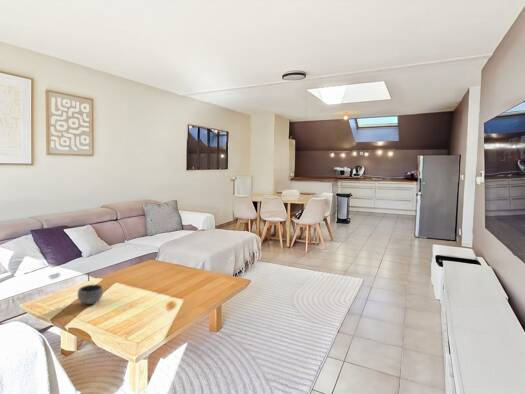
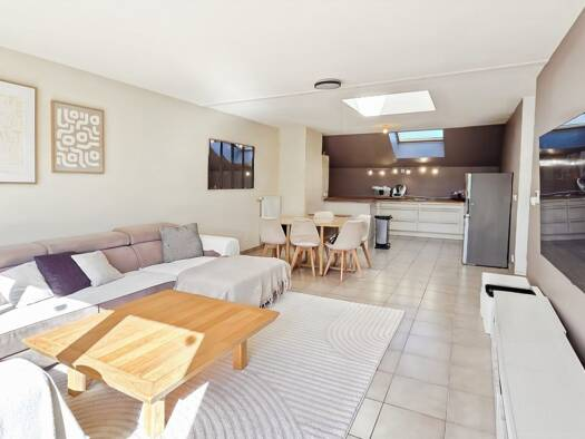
- bowl [76,284,104,305]
